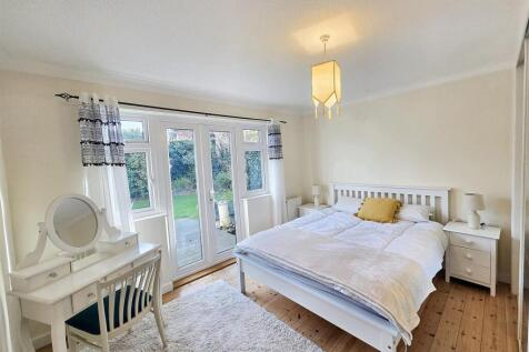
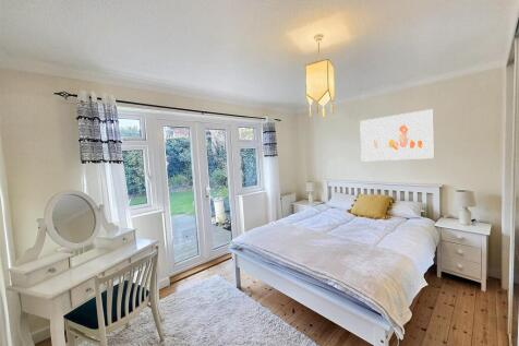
+ wall art [359,108,435,163]
